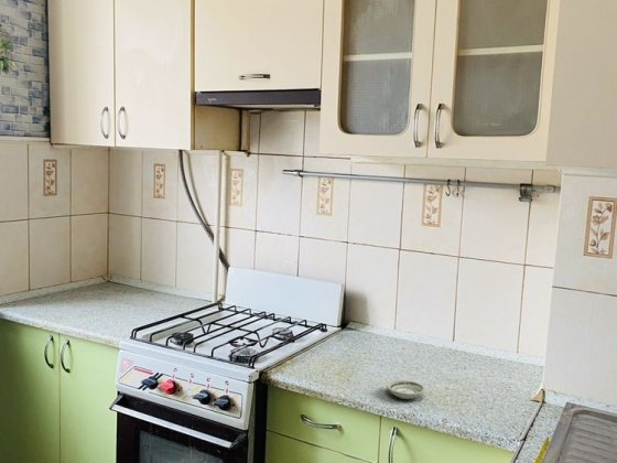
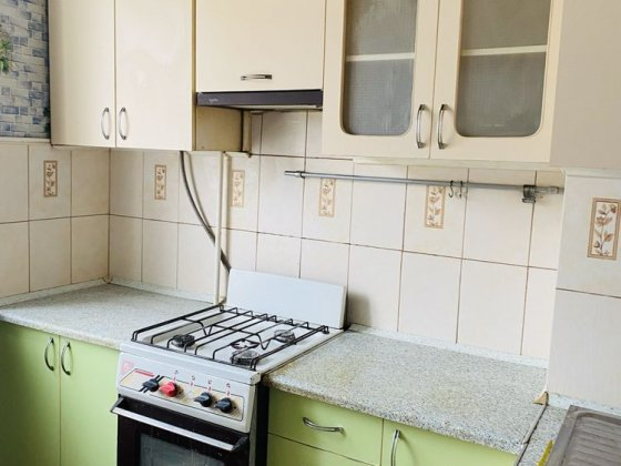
- saucer [385,379,426,400]
